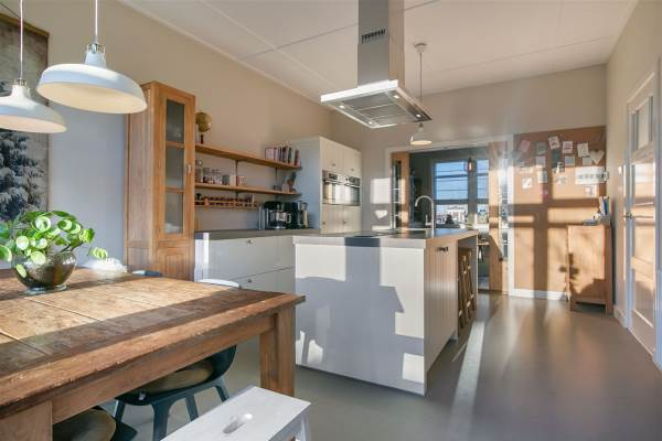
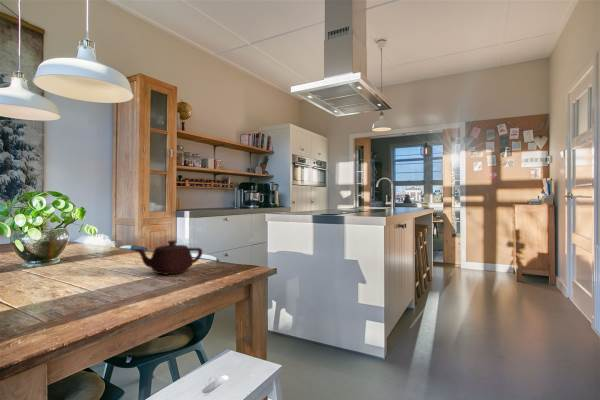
+ teapot [133,240,203,276]
